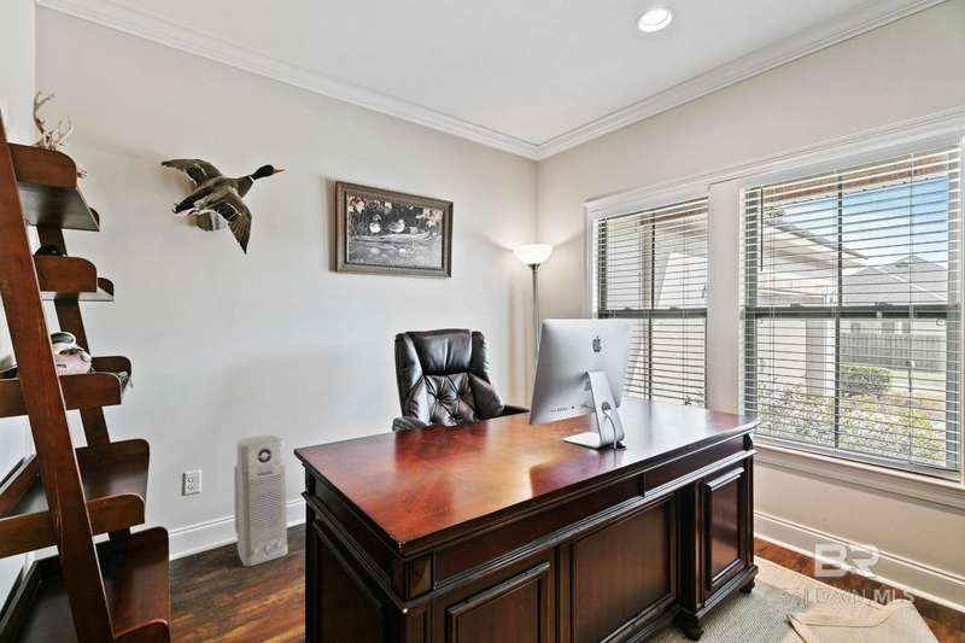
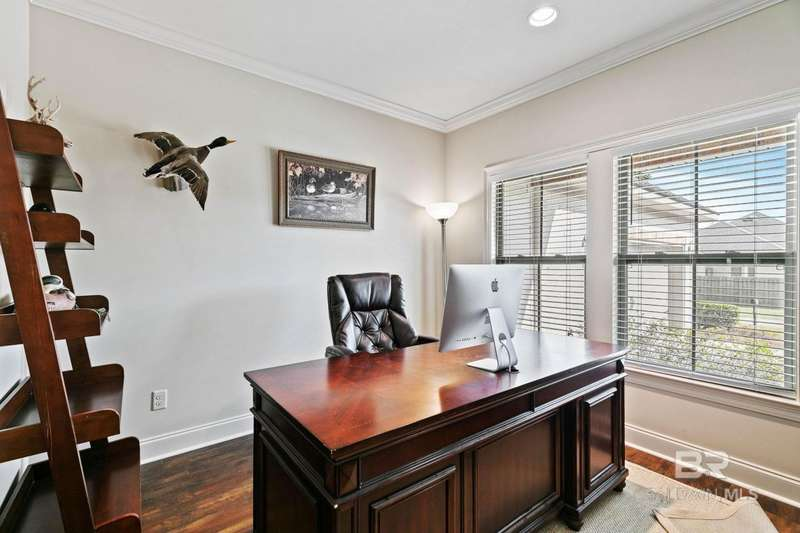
- air purifier [233,434,288,567]
